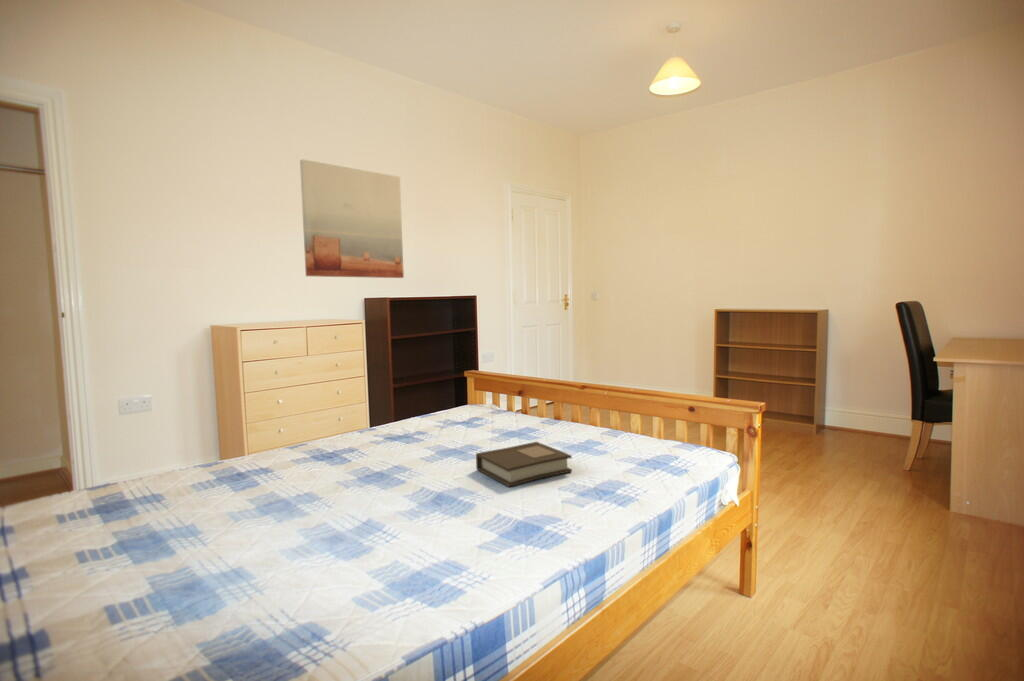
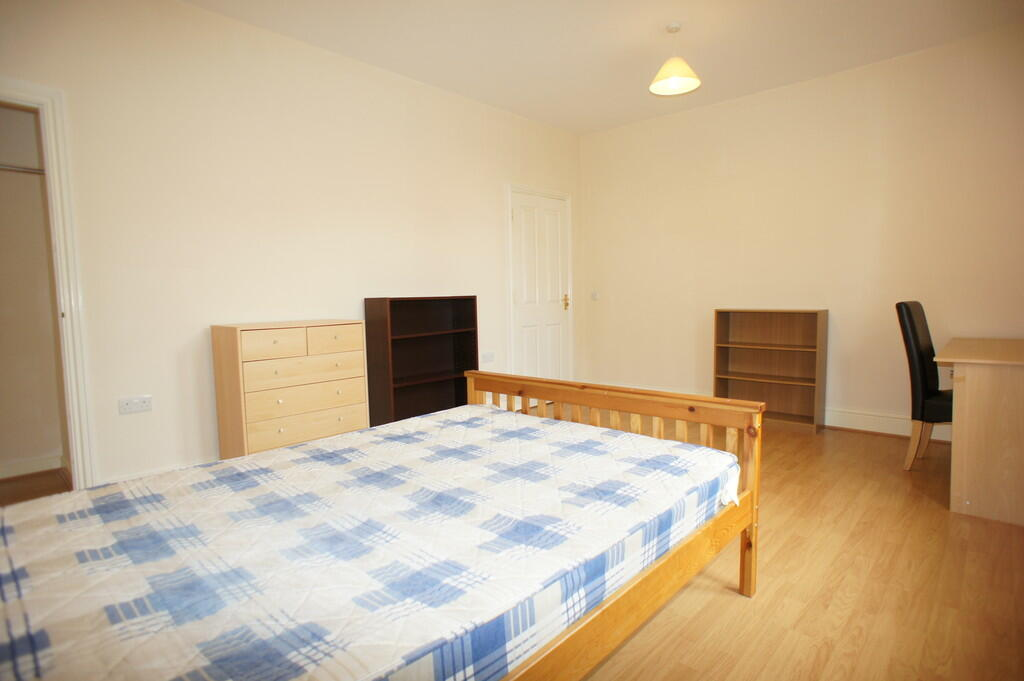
- book [475,441,573,488]
- wall art [299,158,405,279]
